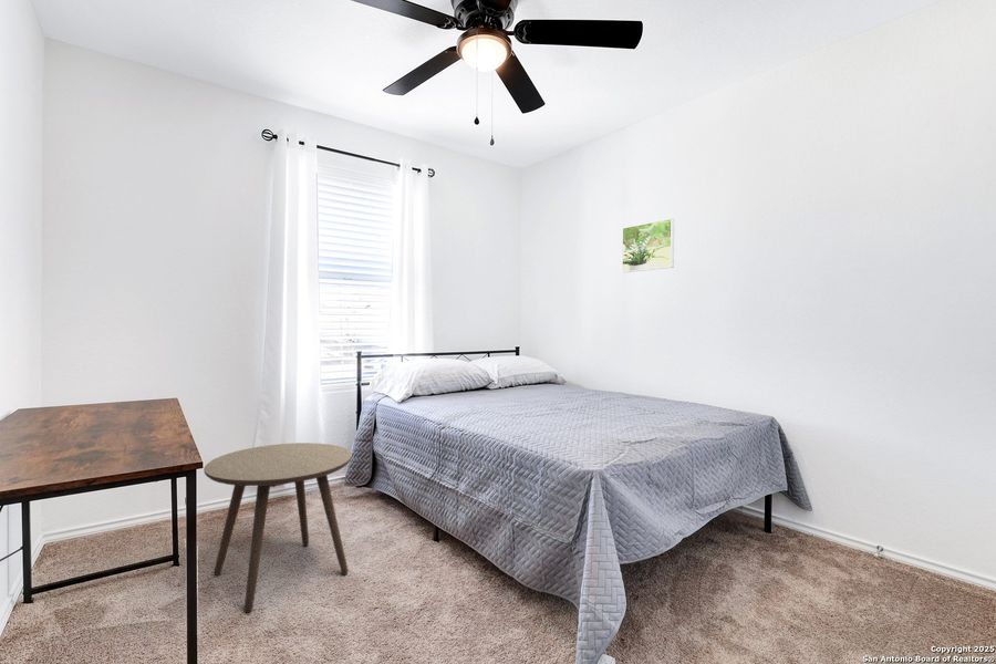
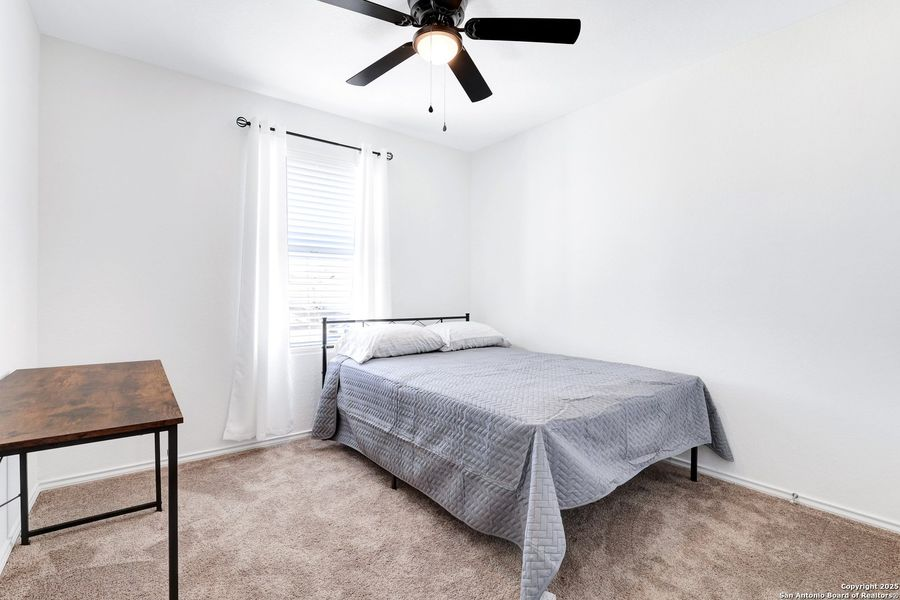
- side table [203,442,353,614]
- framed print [621,217,675,273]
